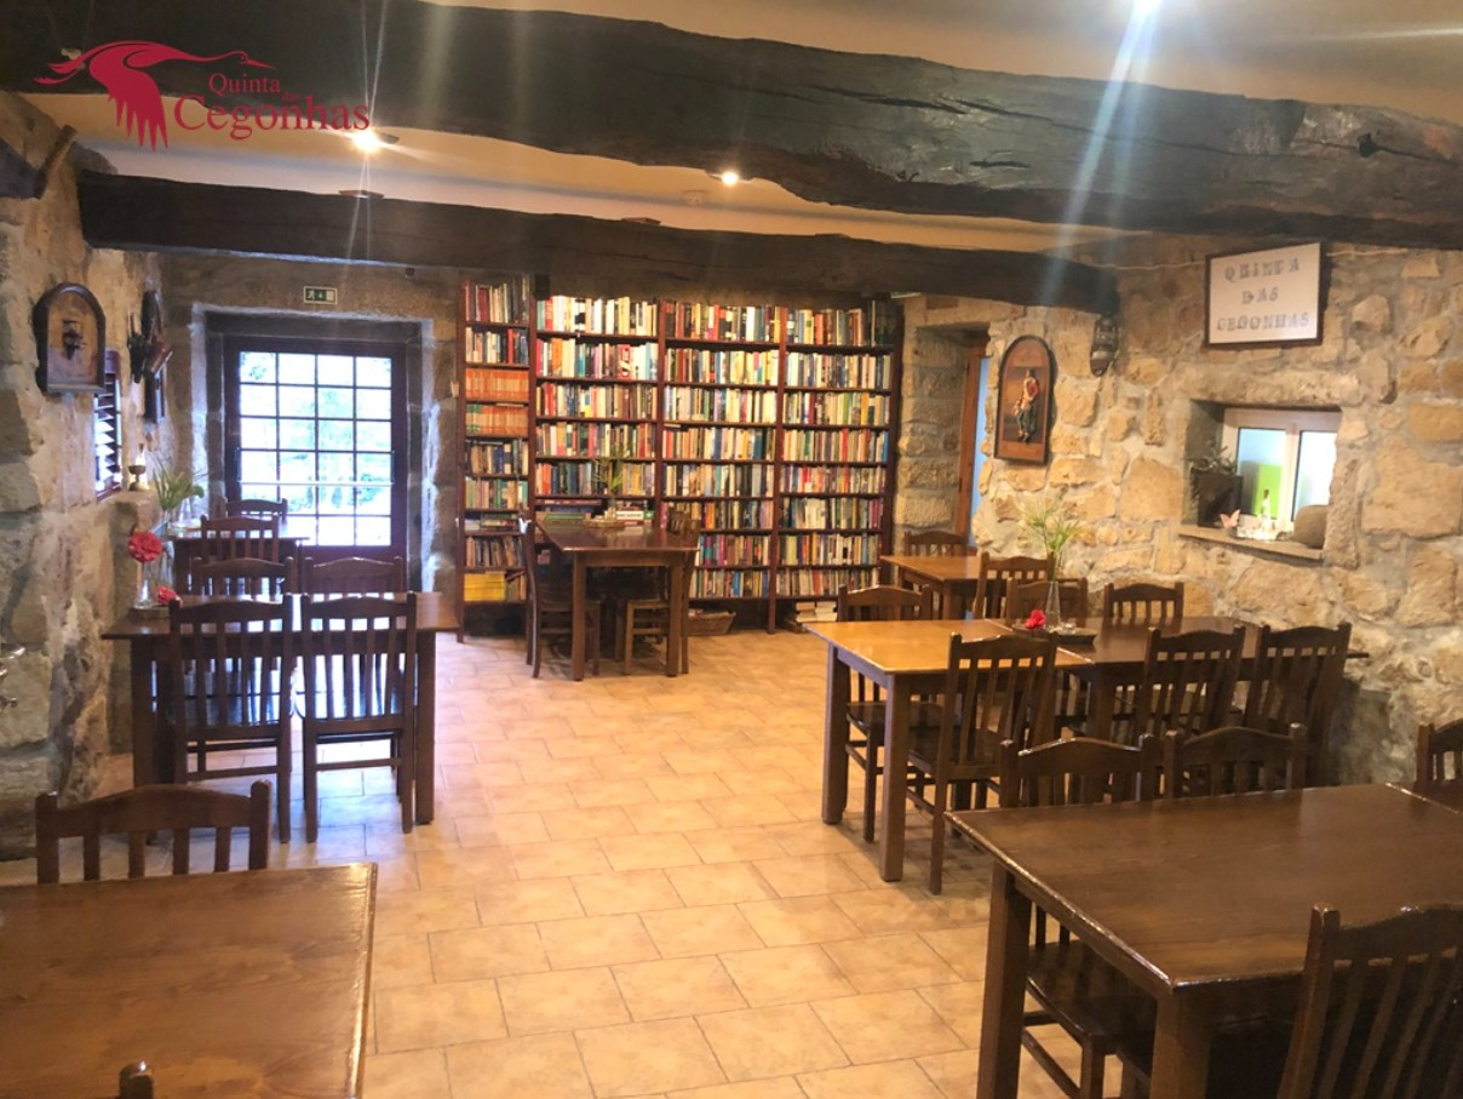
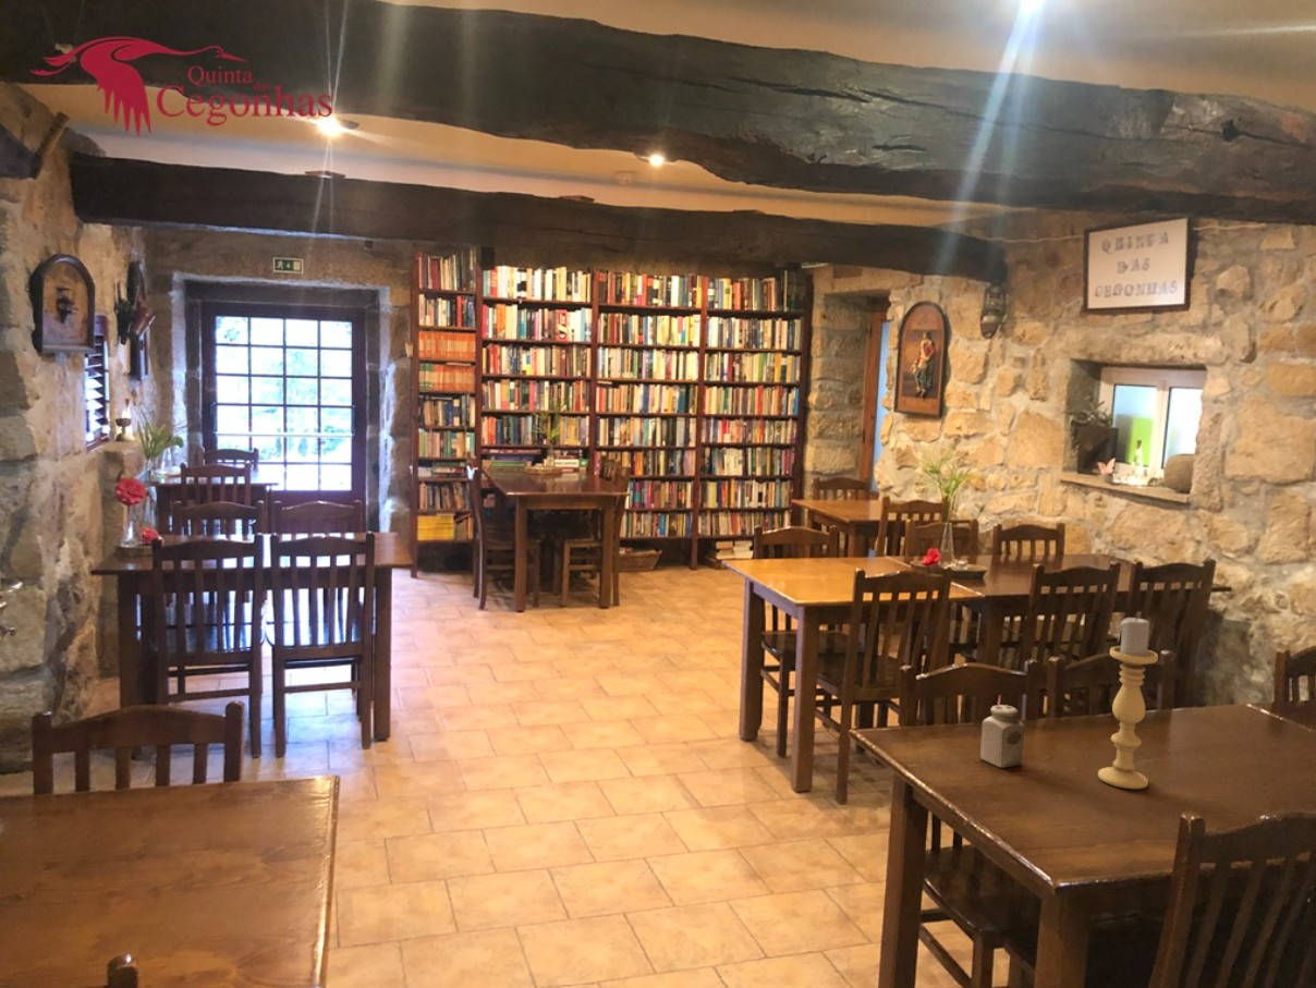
+ candle holder [1097,614,1159,790]
+ salt shaker [979,704,1025,769]
